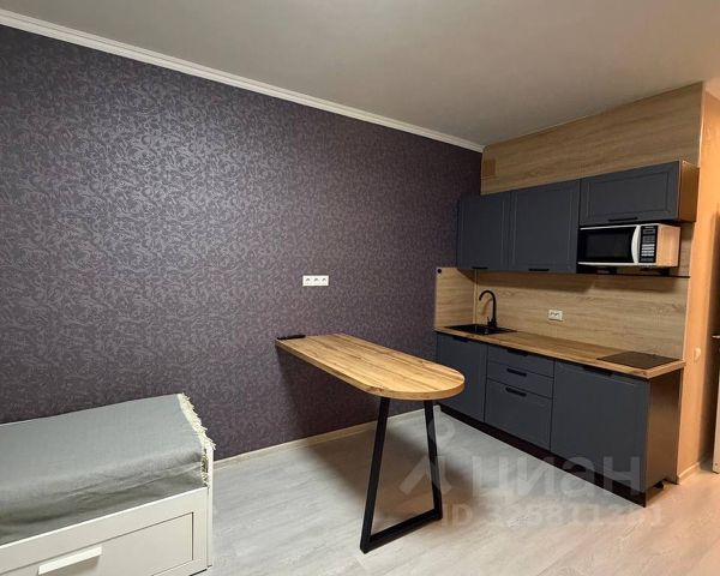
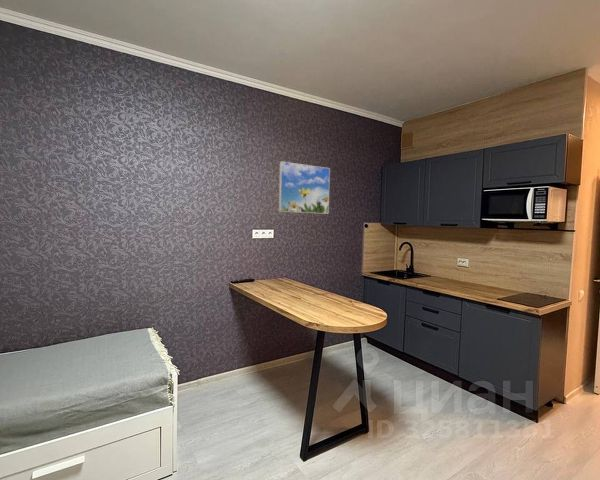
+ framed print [278,160,331,215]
